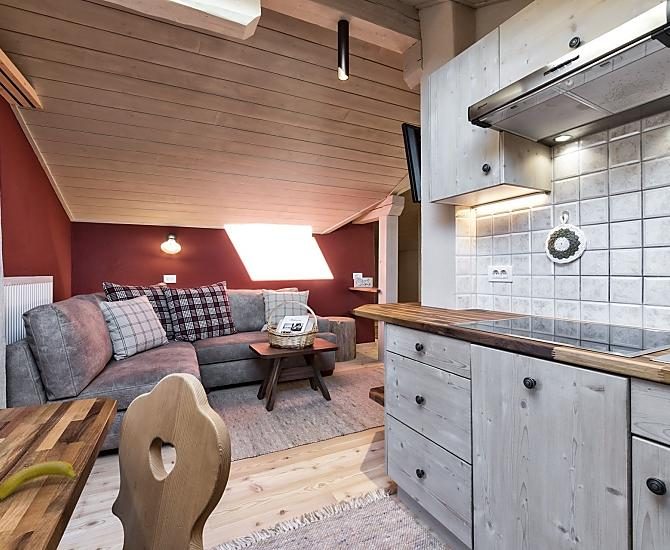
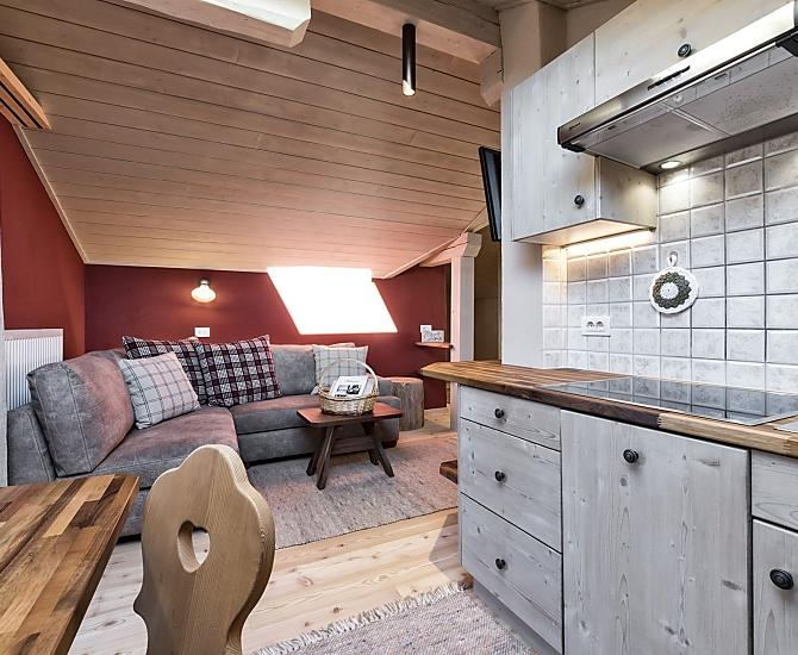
- banana [0,460,79,502]
